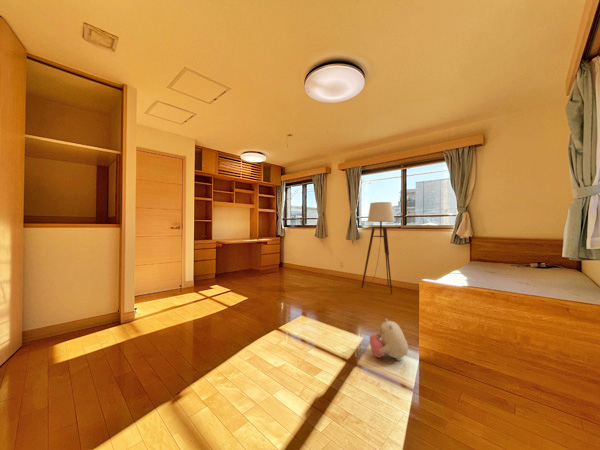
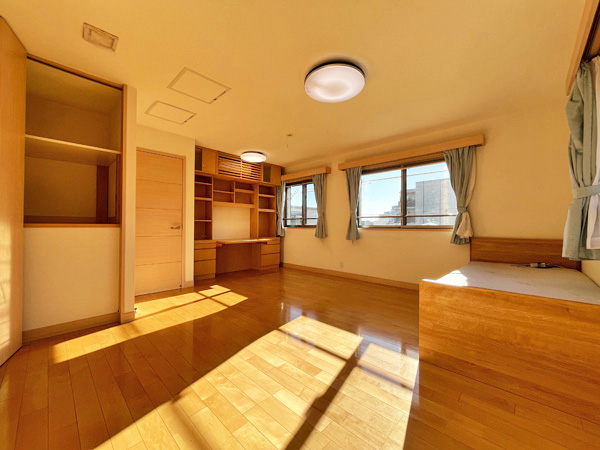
- plush toy [369,317,409,362]
- floor lamp [361,201,396,295]
